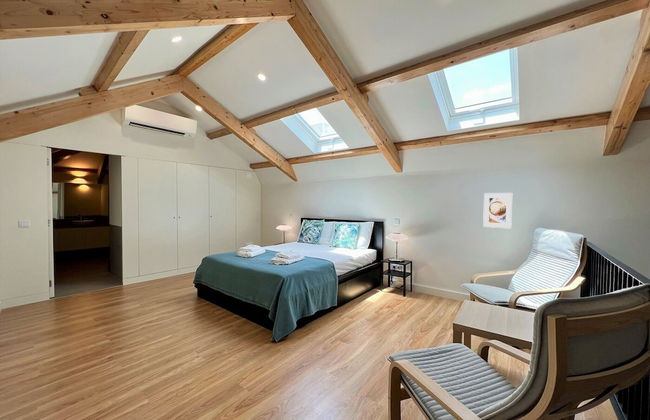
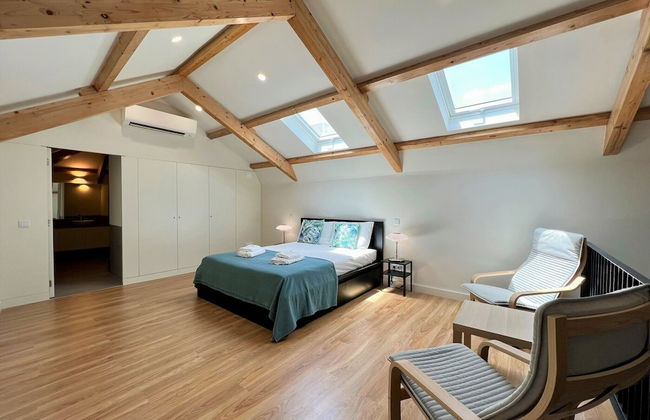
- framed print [482,192,513,229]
